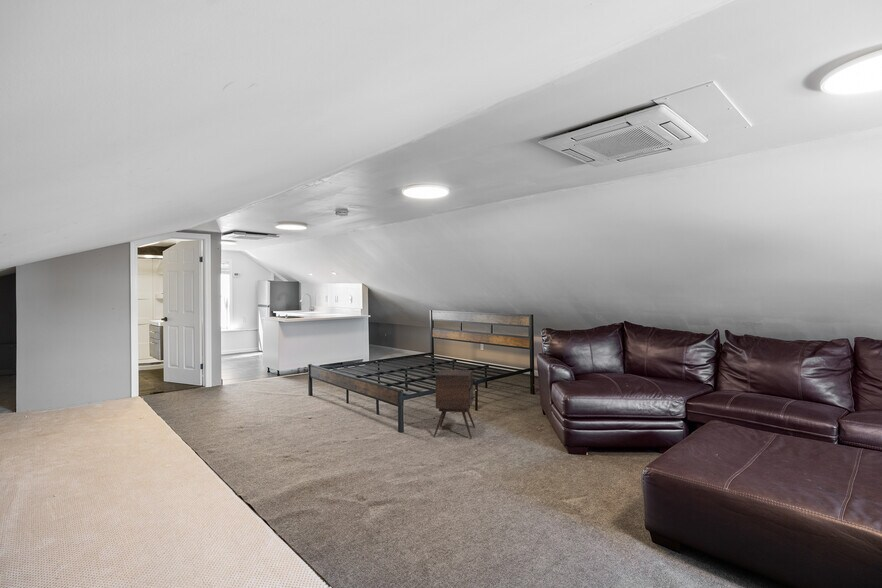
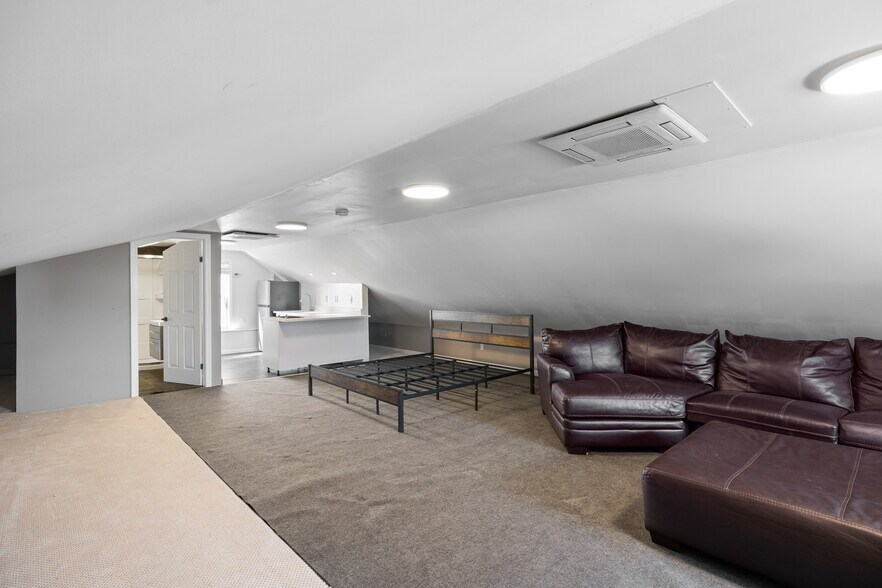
- side table [433,369,476,439]
